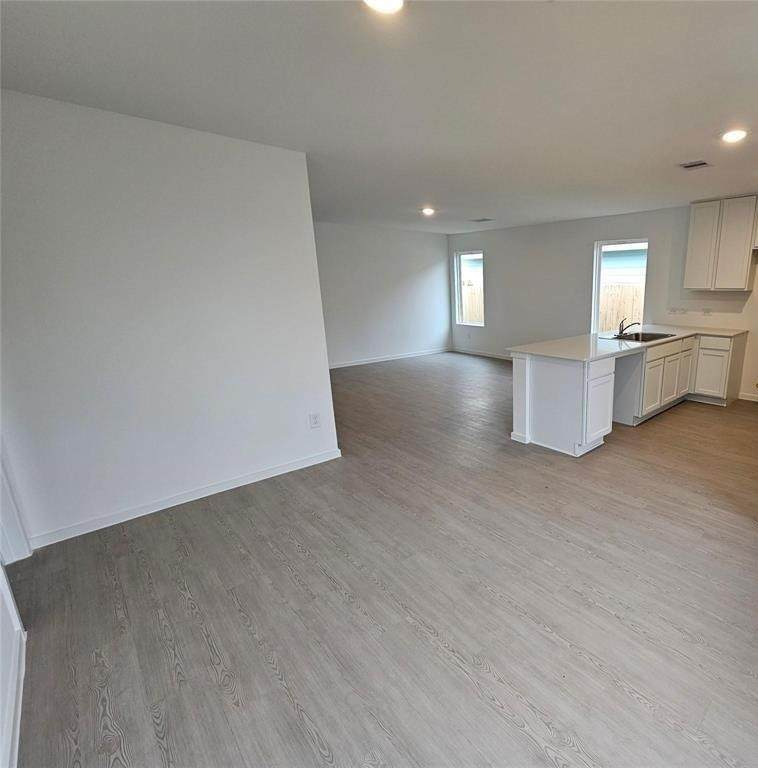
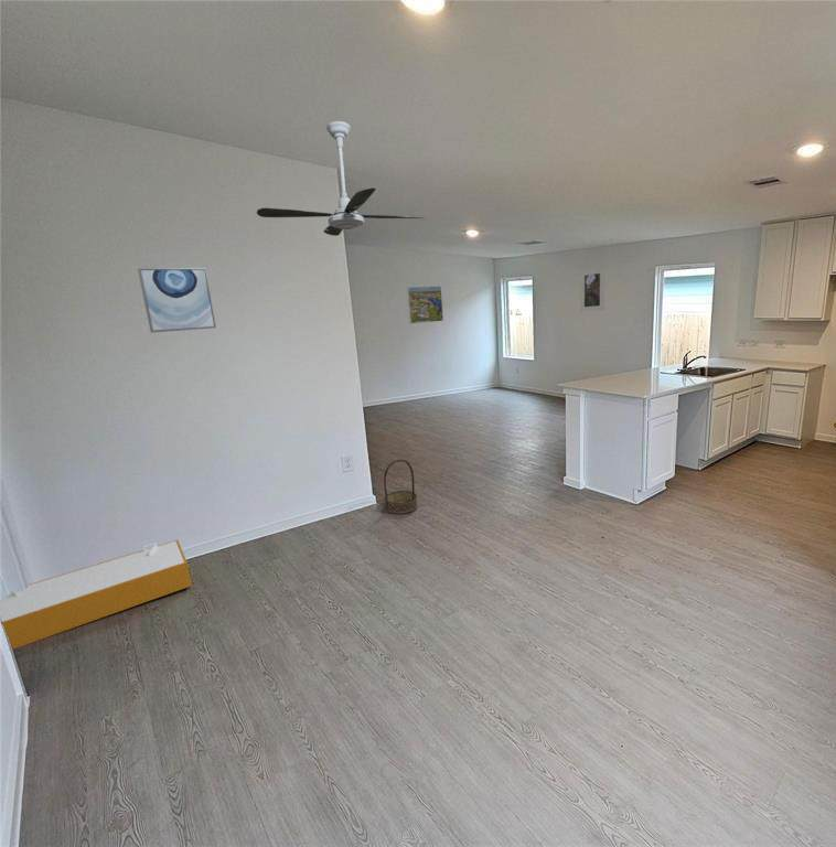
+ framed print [579,267,605,312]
+ ceiling fan [256,120,425,237]
+ wall art [137,267,217,334]
+ basket [383,459,418,515]
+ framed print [406,286,444,324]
+ storage bin [0,539,193,651]
